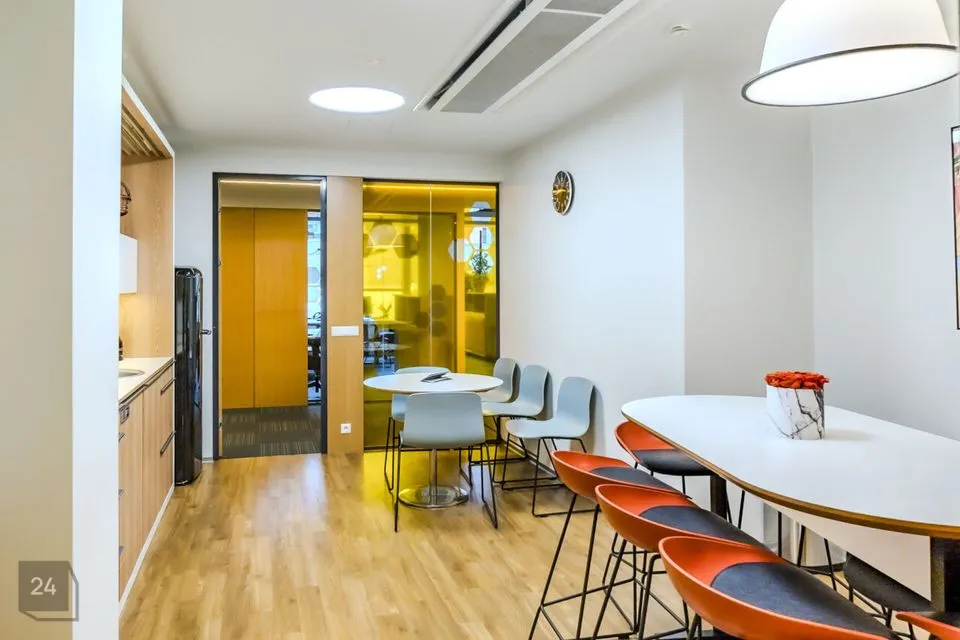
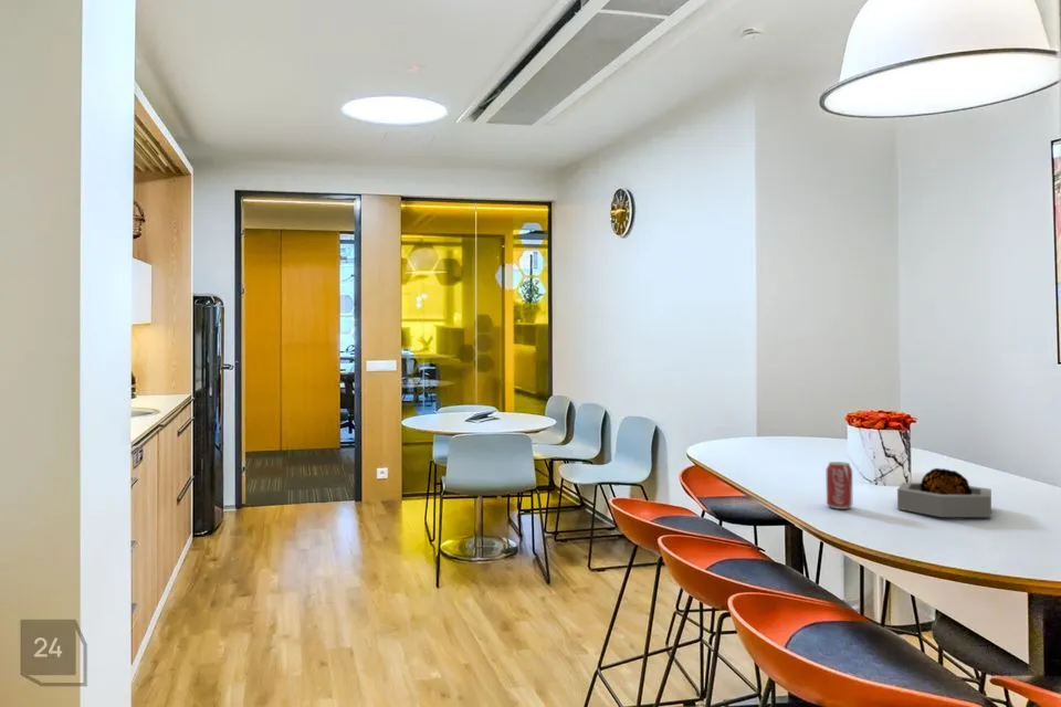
+ decorative bowl [896,467,992,518]
+ beverage can [826,461,853,510]
